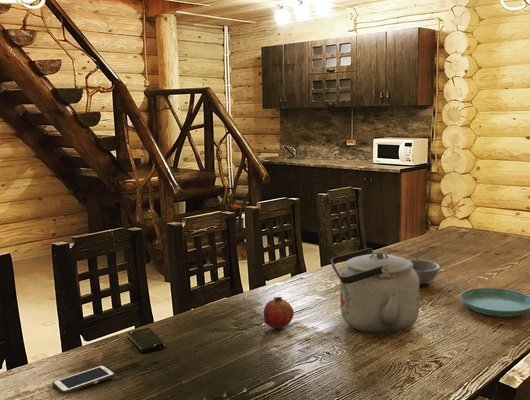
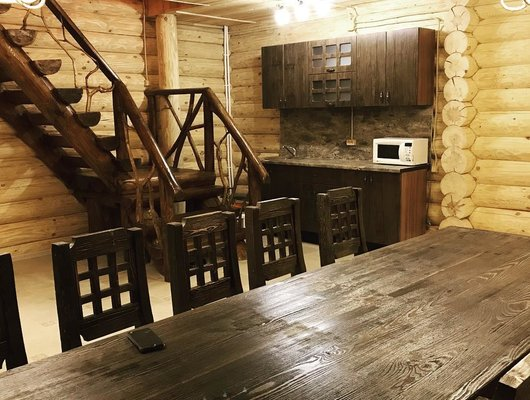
- saucer [460,287,530,318]
- fruit [263,296,295,329]
- bowl [409,259,441,286]
- kettle [330,247,420,335]
- cell phone [52,364,116,395]
